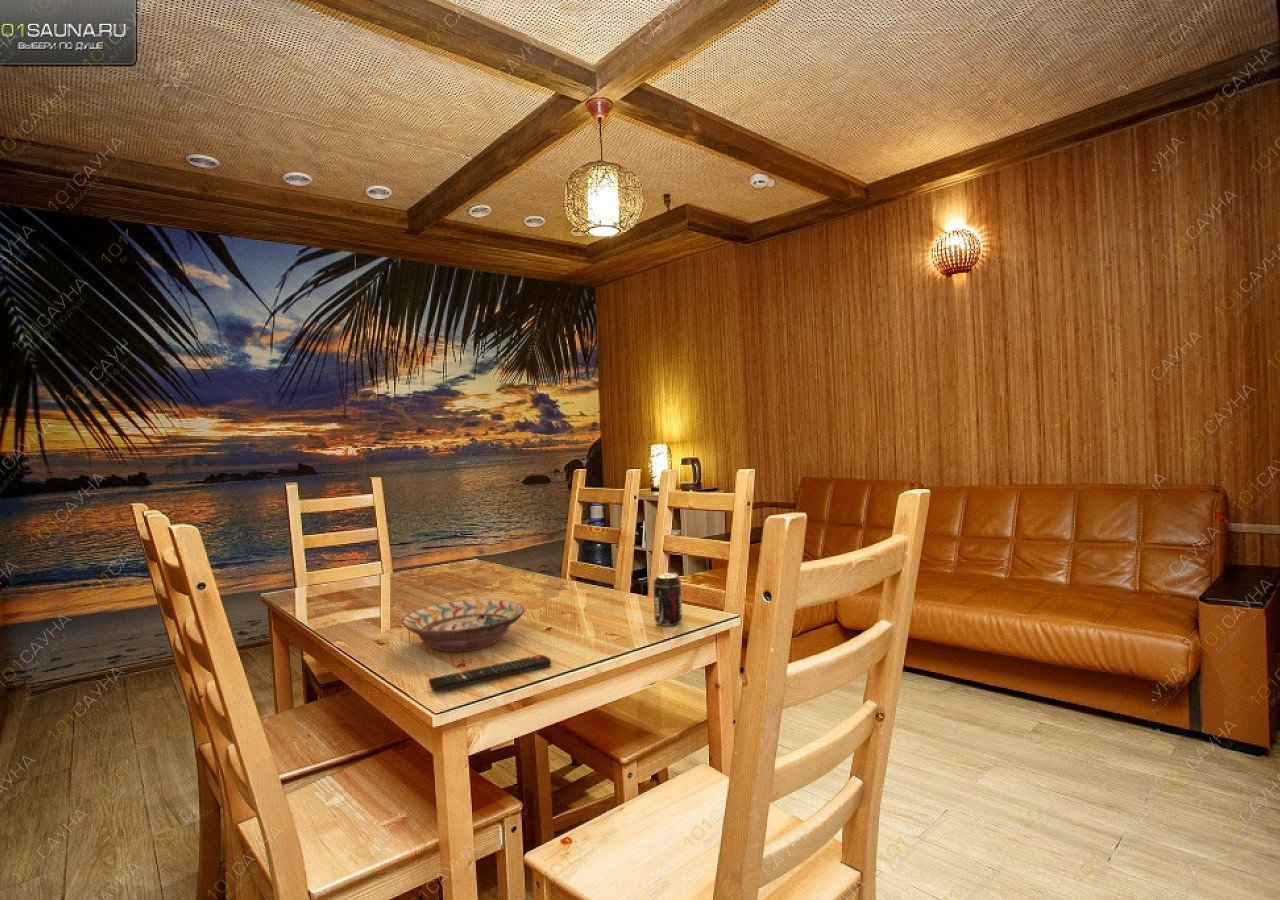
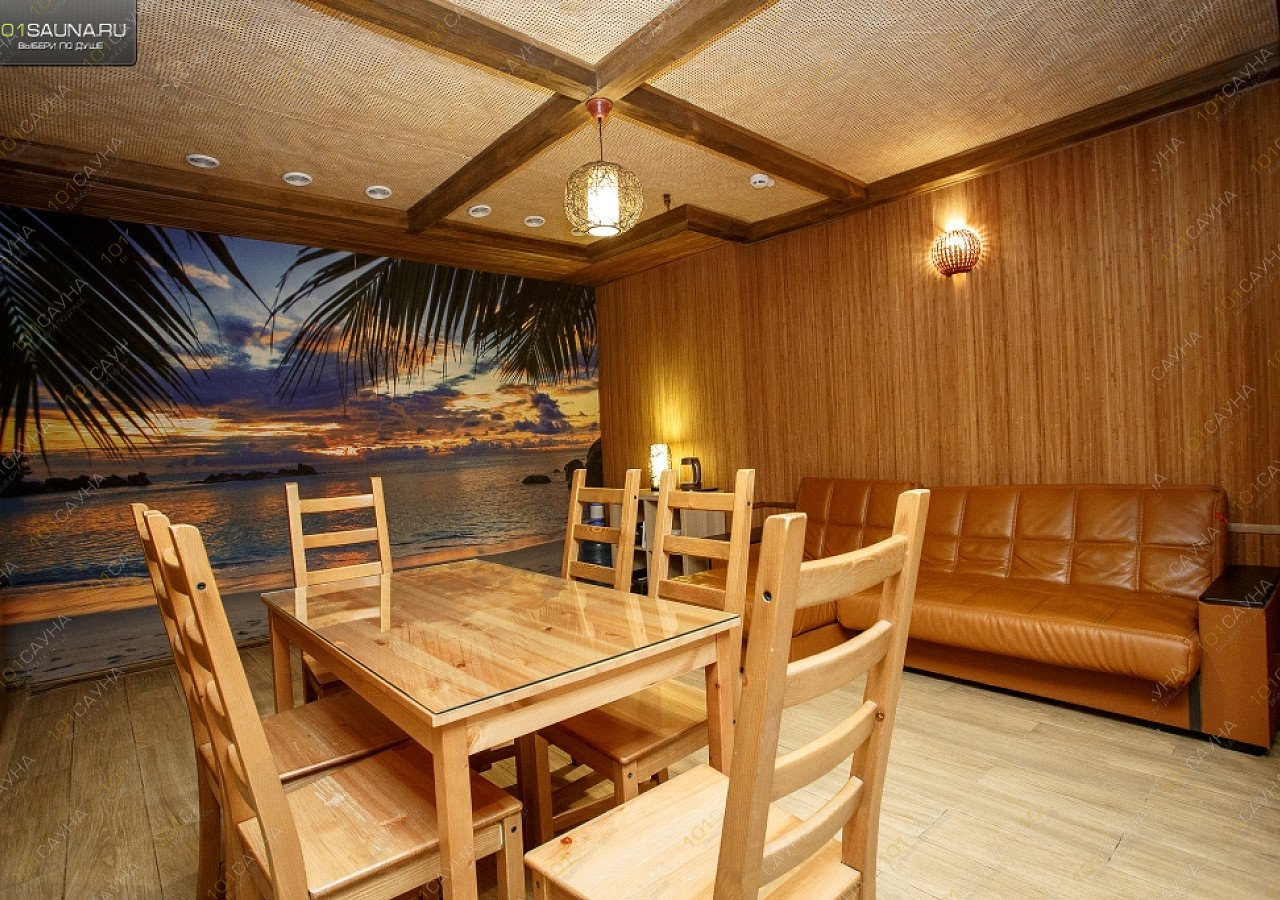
- beverage can [652,572,683,627]
- remote control [428,654,552,692]
- decorative bowl [401,599,525,653]
